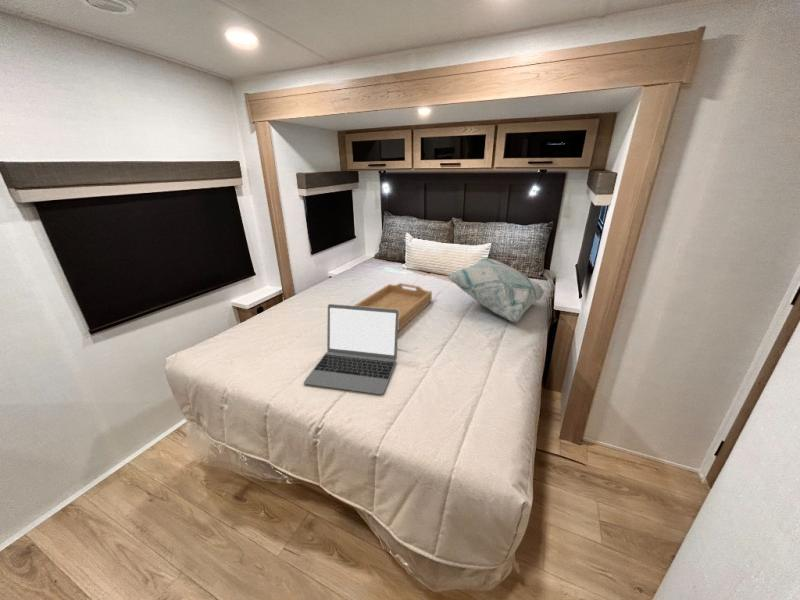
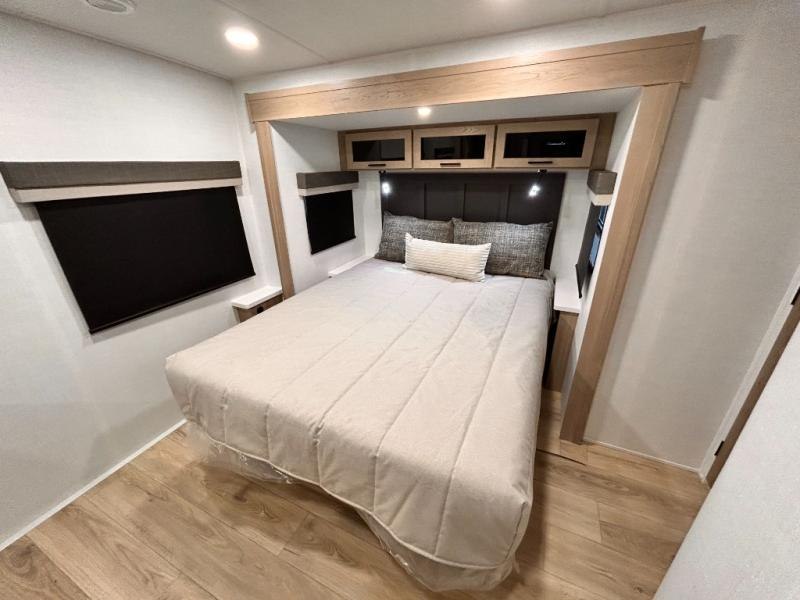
- decorative pillow [445,257,545,323]
- laptop [303,303,399,395]
- serving tray [353,282,433,332]
